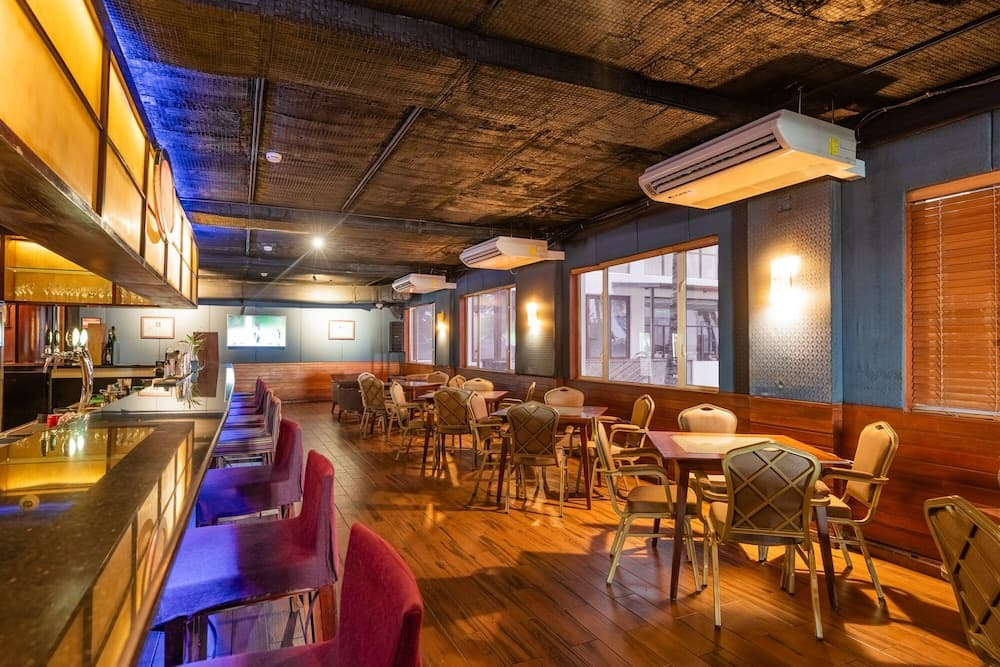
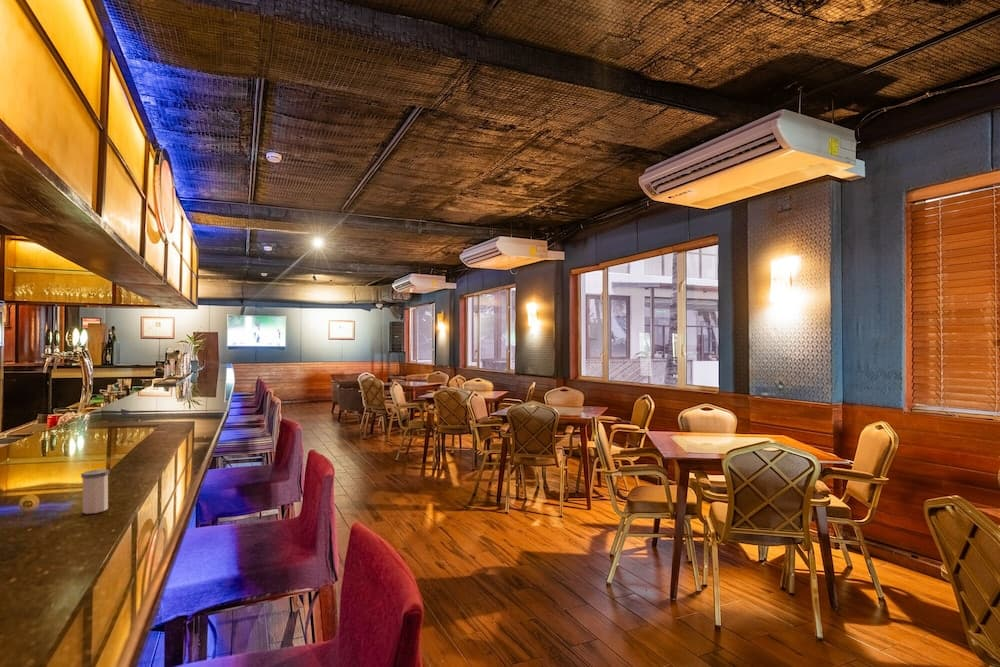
+ salt shaker [80,468,110,515]
